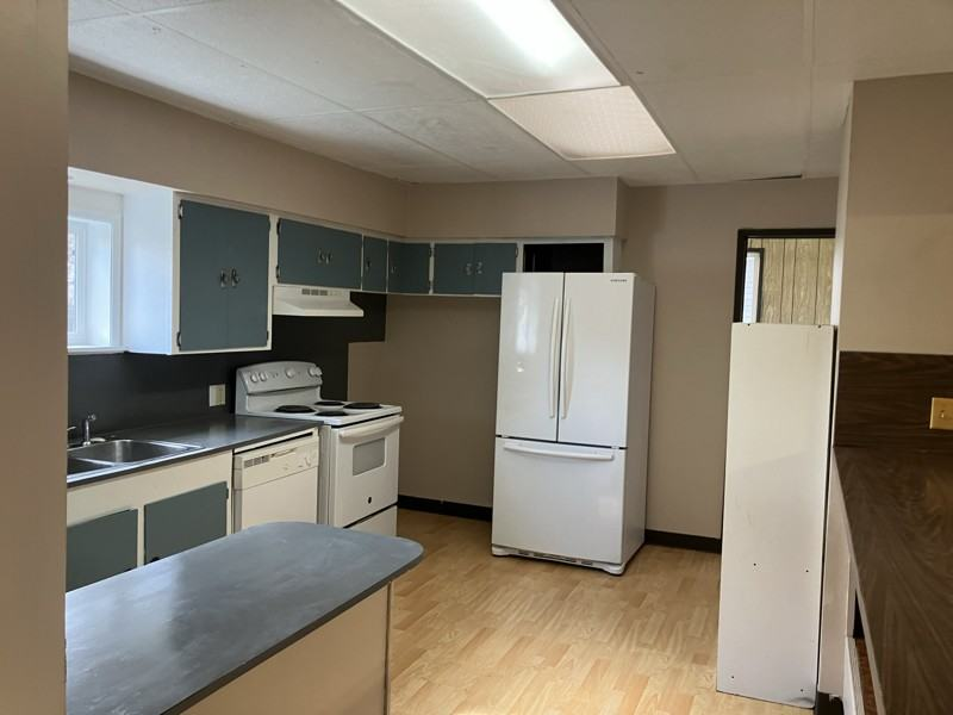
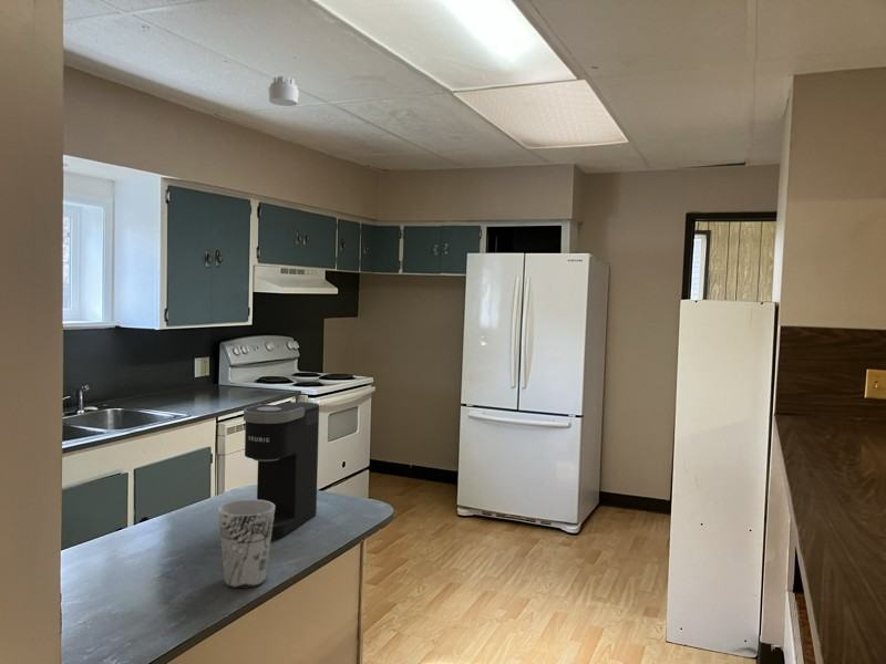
+ cup [217,498,275,589]
+ smoke detector [268,75,300,107]
+ coffee maker [243,401,320,540]
